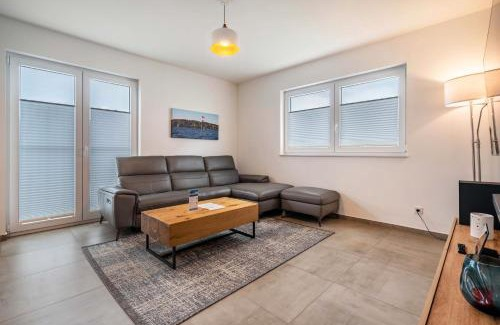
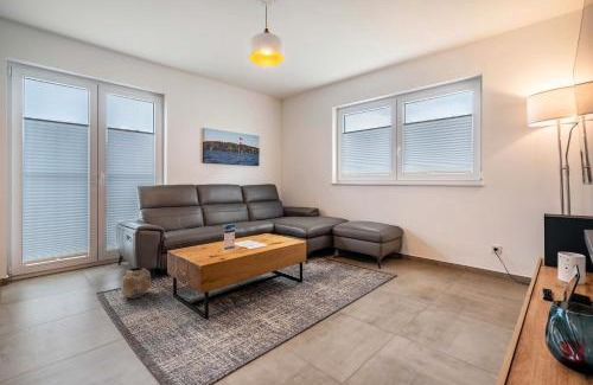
+ planter [120,267,152,300]
